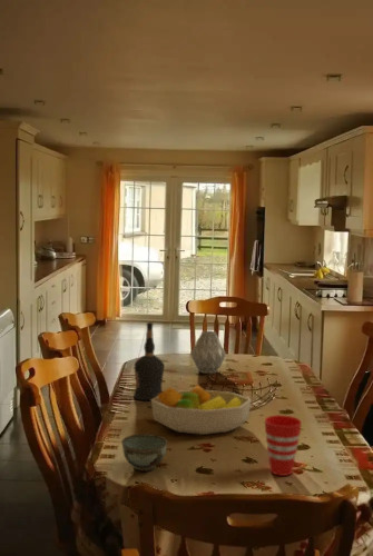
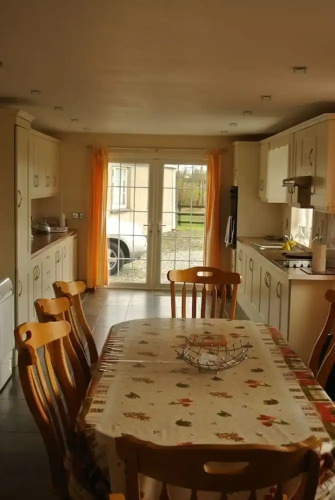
- bowl [120,433,168,473]
- fruit bowl [150,384,253,436]
- liquor bottle [132,321,165,401]
- cup [264,414,303,477]
- vase [189,329,227,375]
